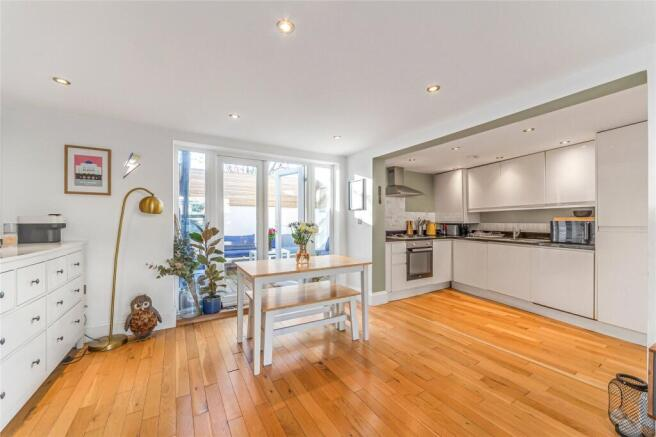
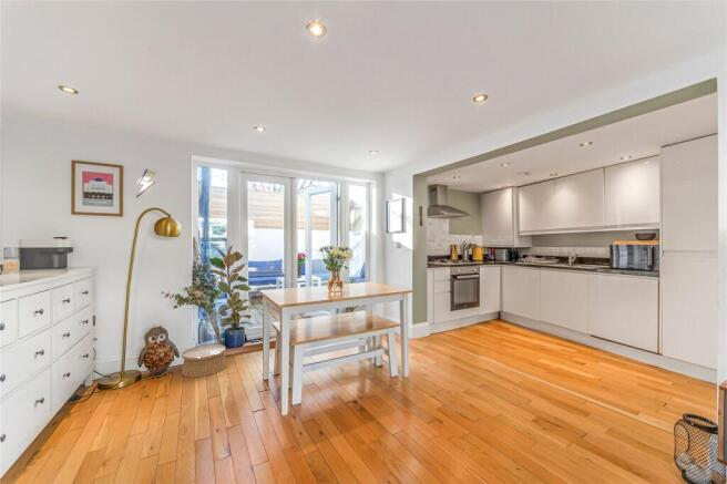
+ woven basket [181,343,227,379]
